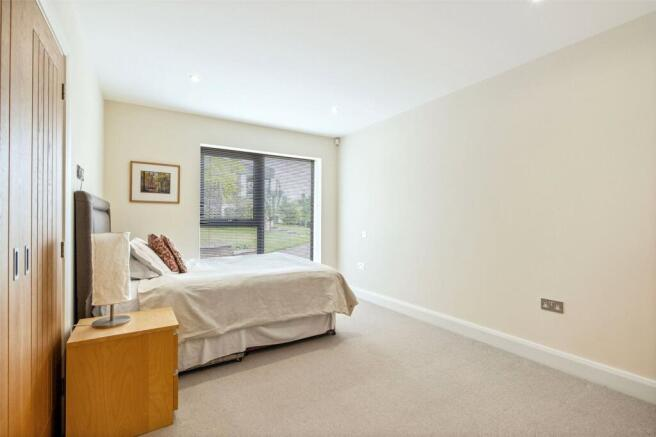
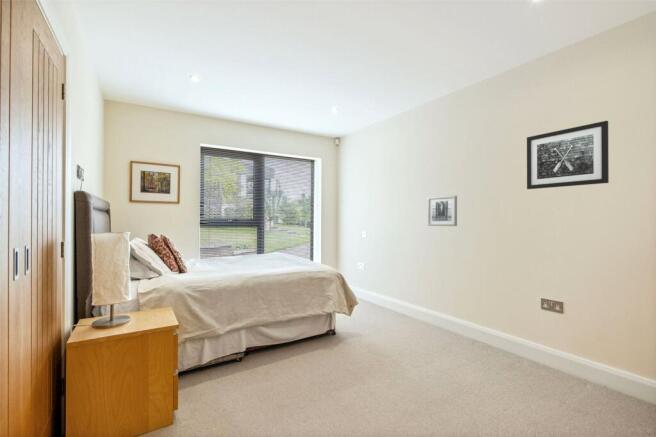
+ wall art [427,195,458,227]
+ wall art [526,120,610,190]
